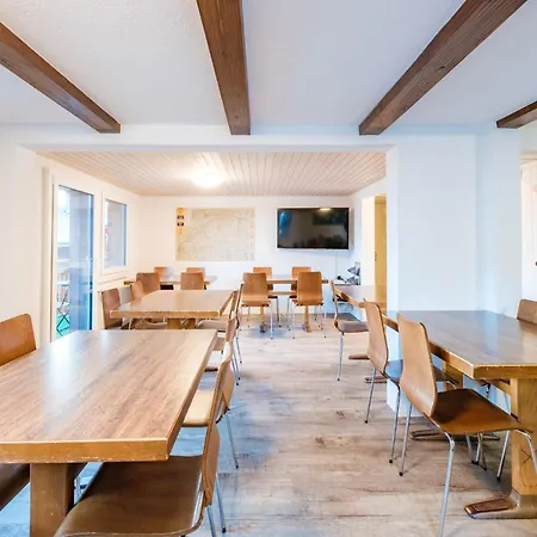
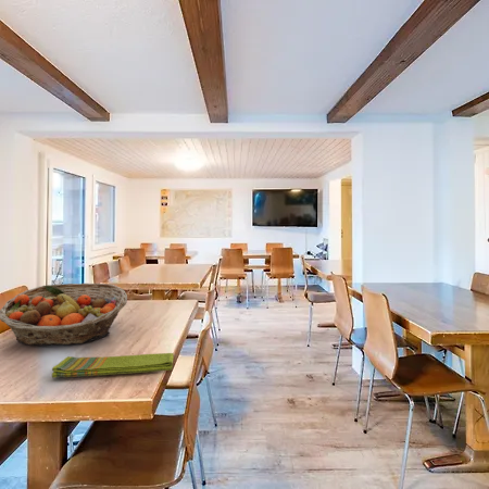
+ fruit basket [0,283,128,347]
+ dish towel [51,352,175,379]
